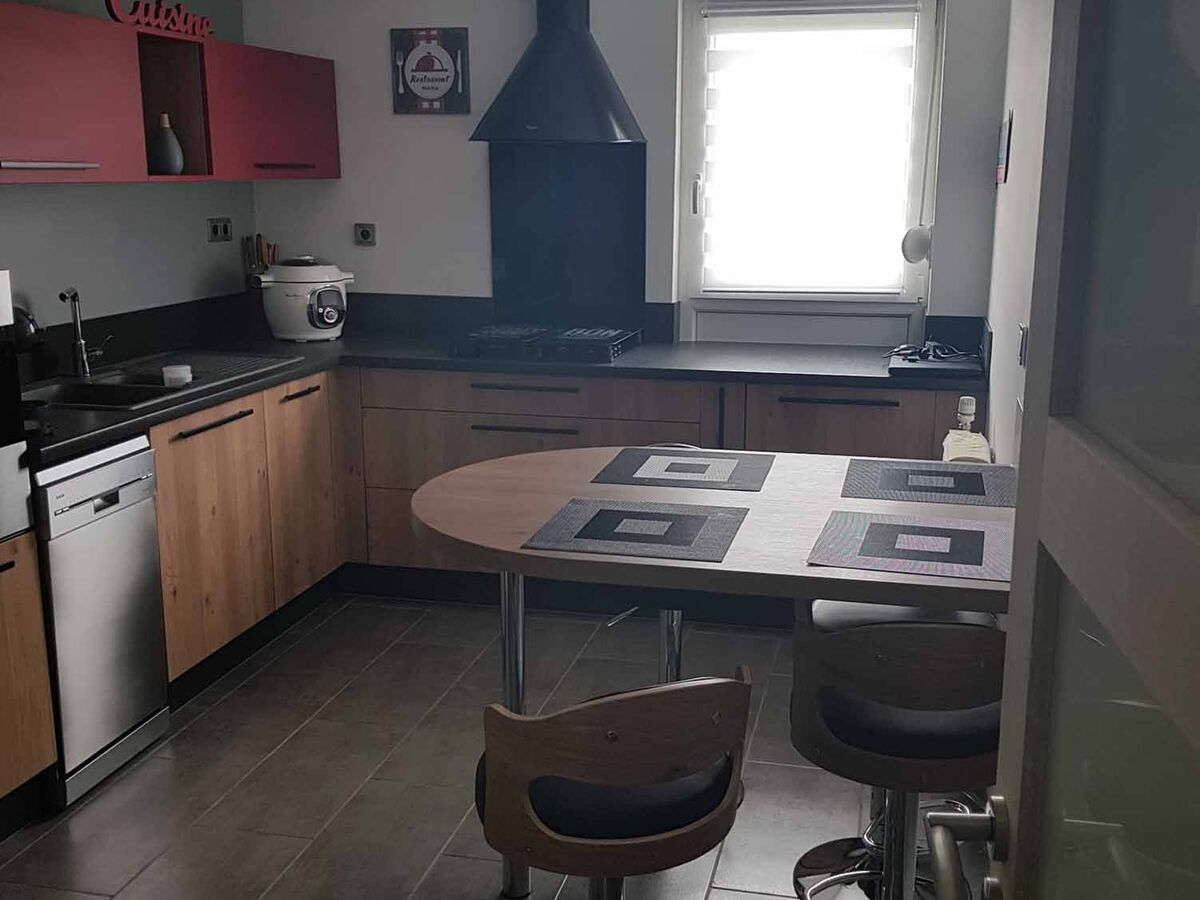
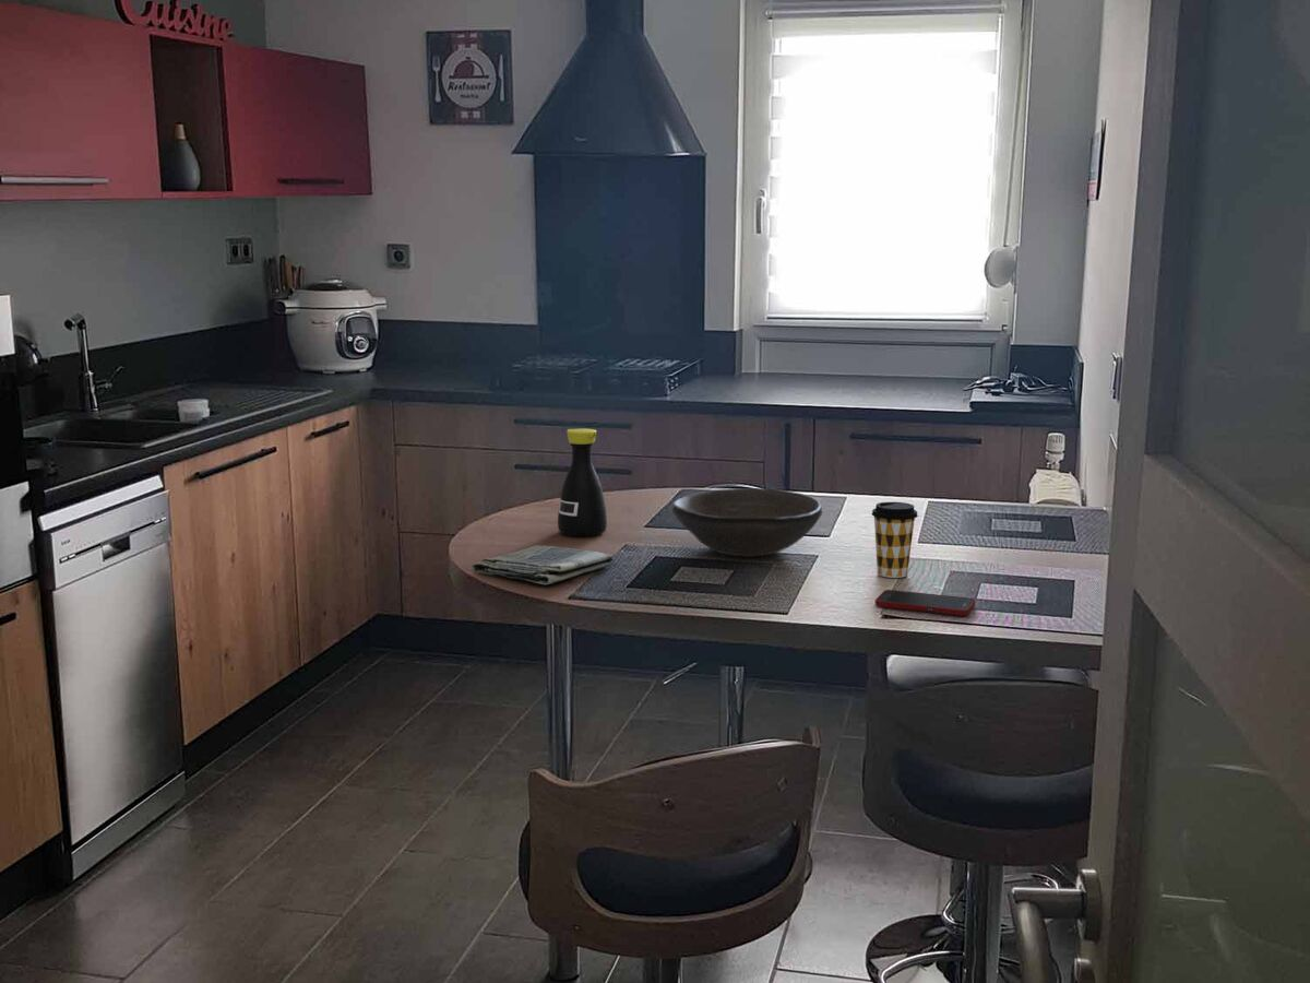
+ bottle [557,427,608,537]
+ dish towel [472,544,616,585]
+ bowl [671,487,823,557]
+ coffee cup [871,501,919,579]
+ cell phone [874,589,976,616]
